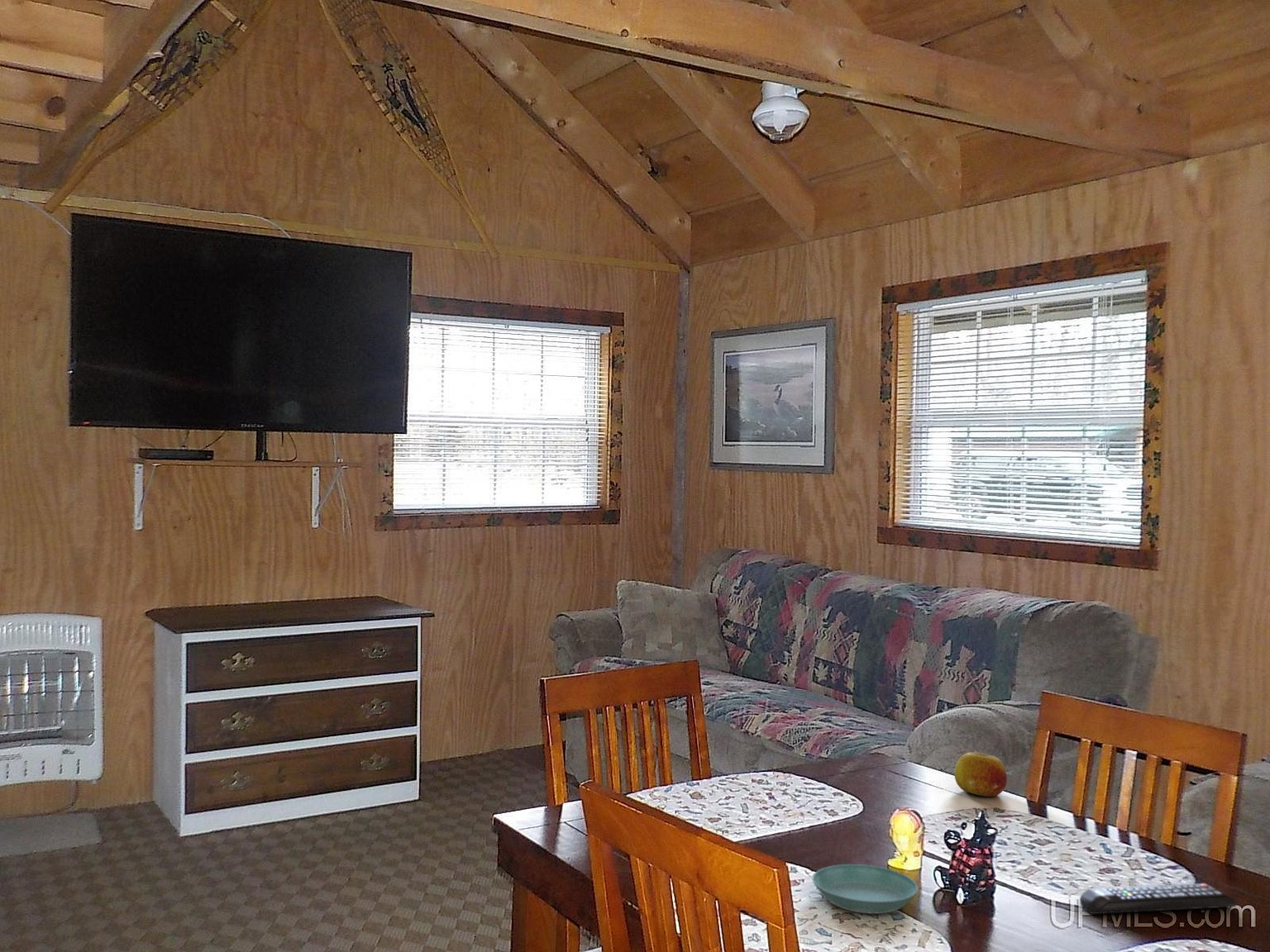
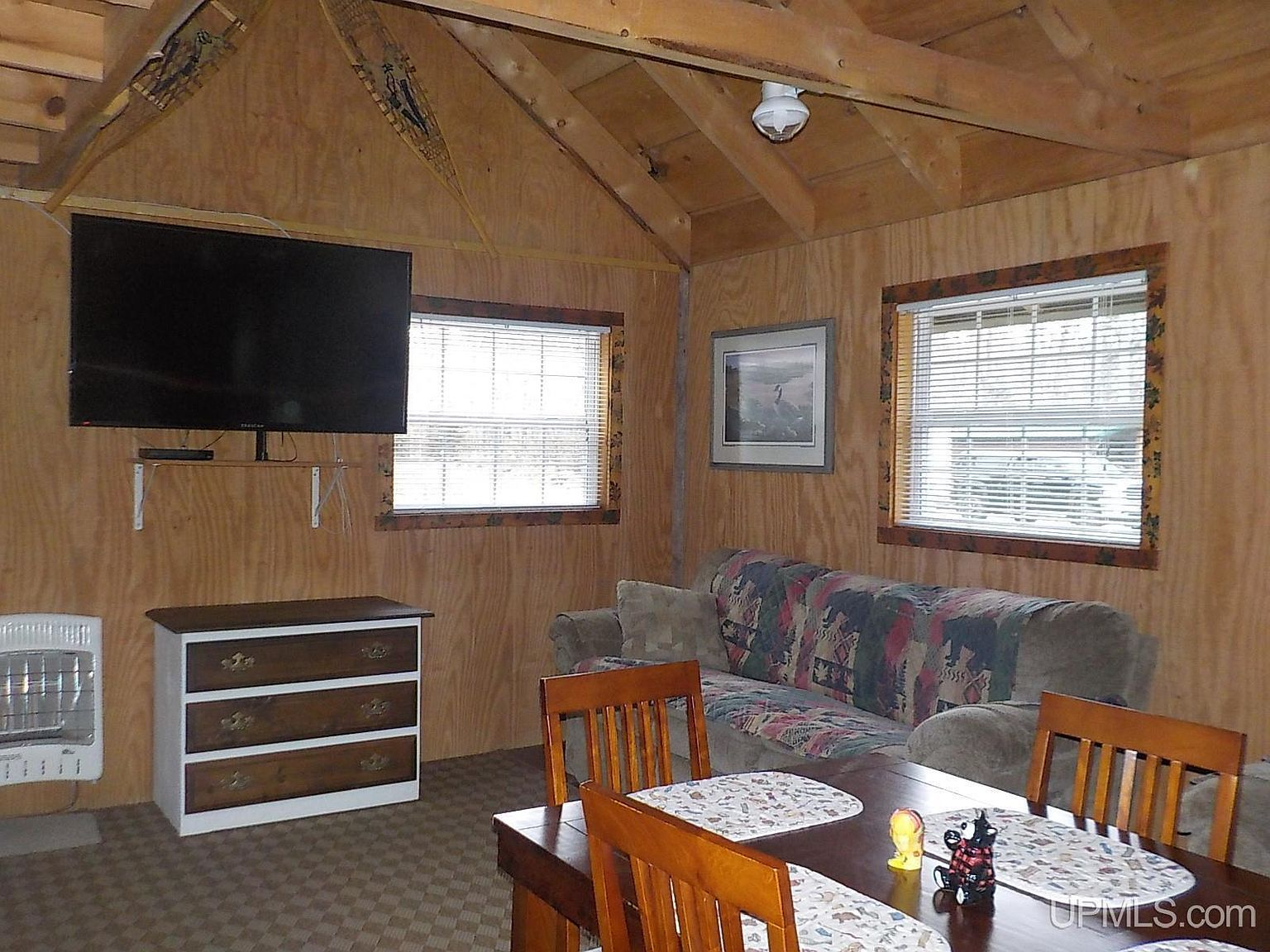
- remote control [1079,883,1238,915]
- fruit [953,751,1008,797]
- saucer [812,864,919,915]
